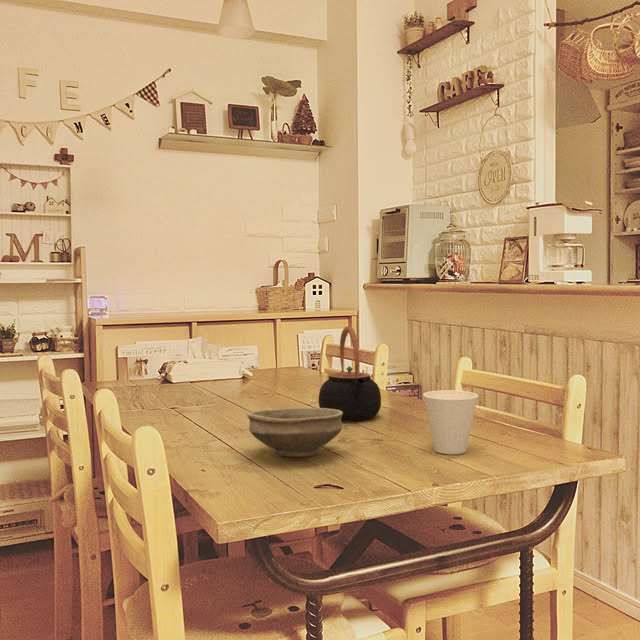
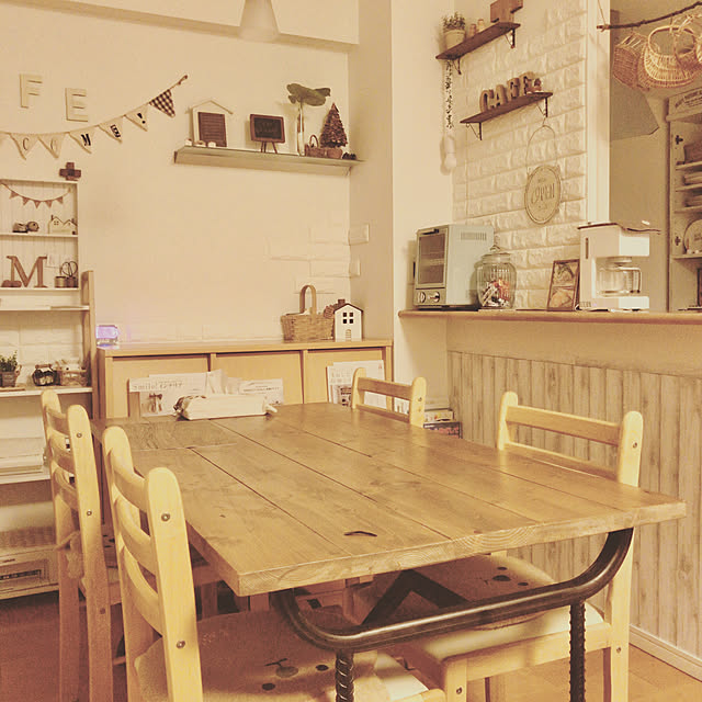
- teapot [318,326,382,422]
- cup [422,389,479,455]
- bowl [246,407,343,458]
